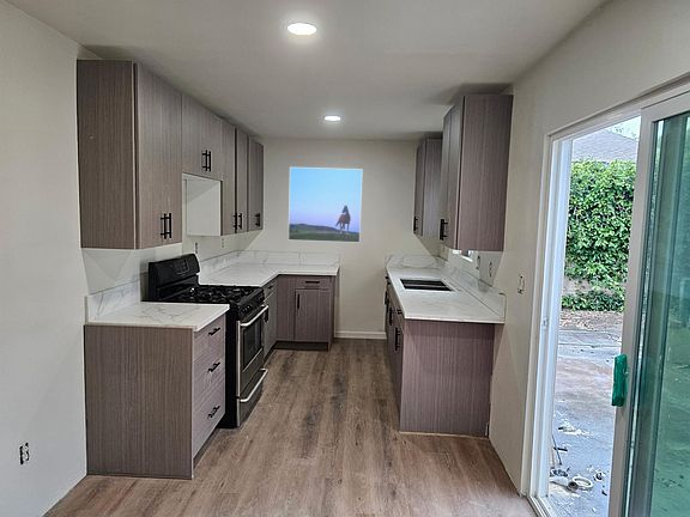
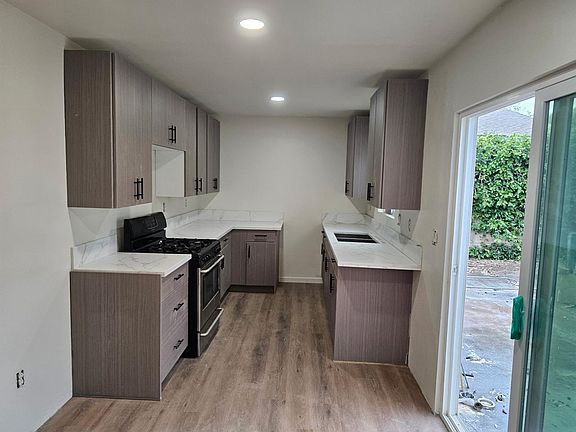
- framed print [288,166,363,244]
